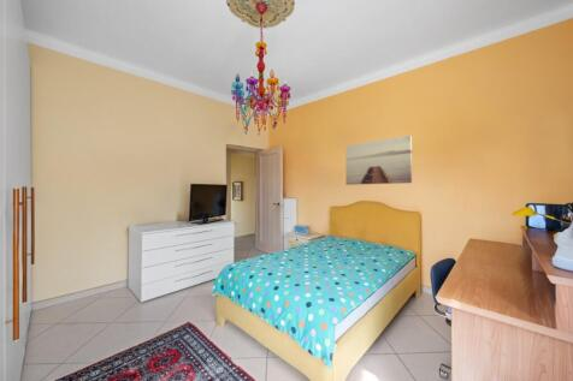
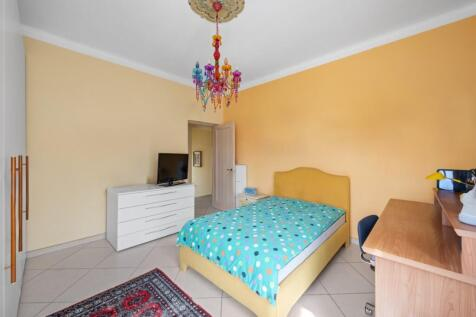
- wall art [344,135,413,186]
